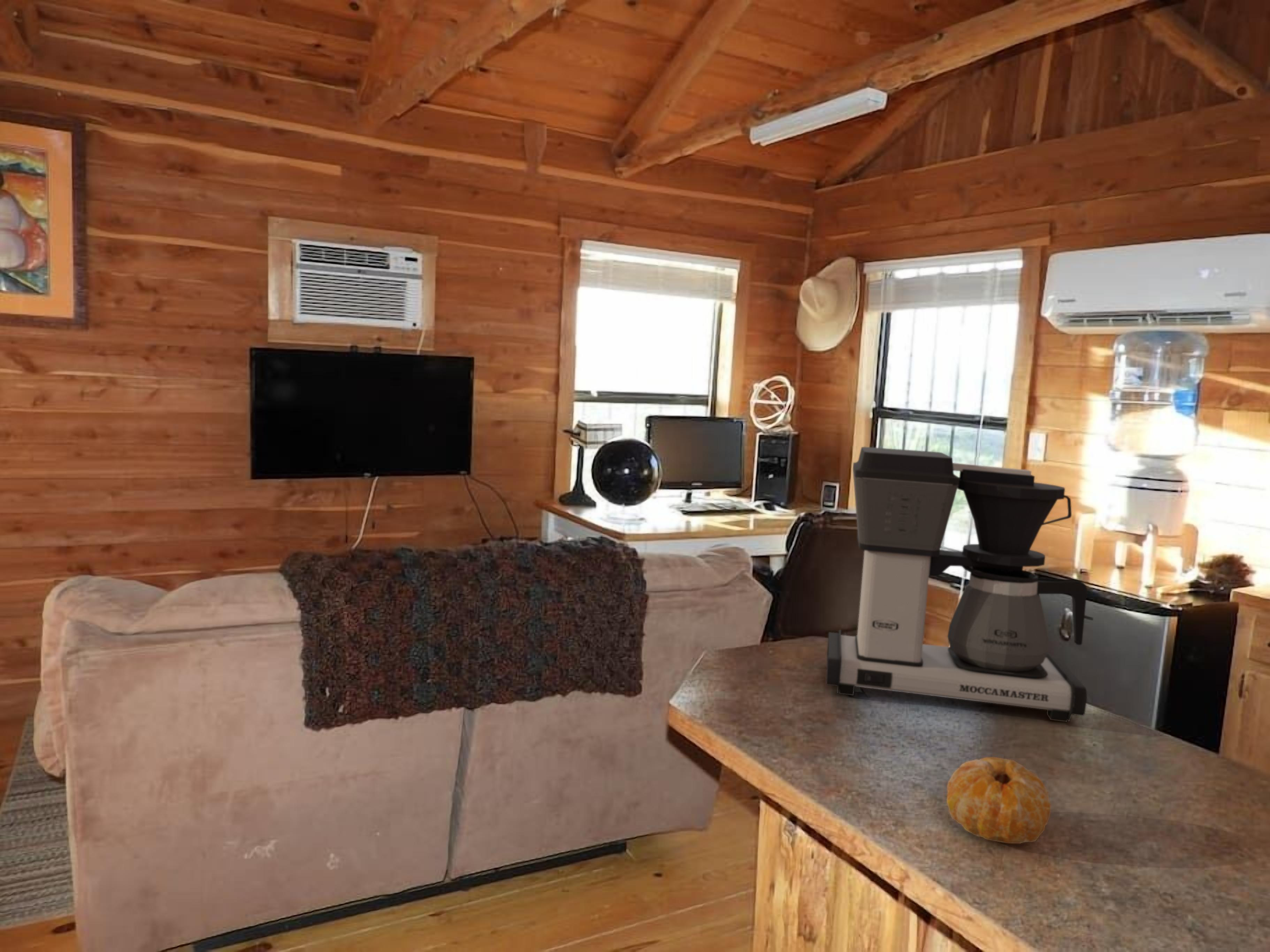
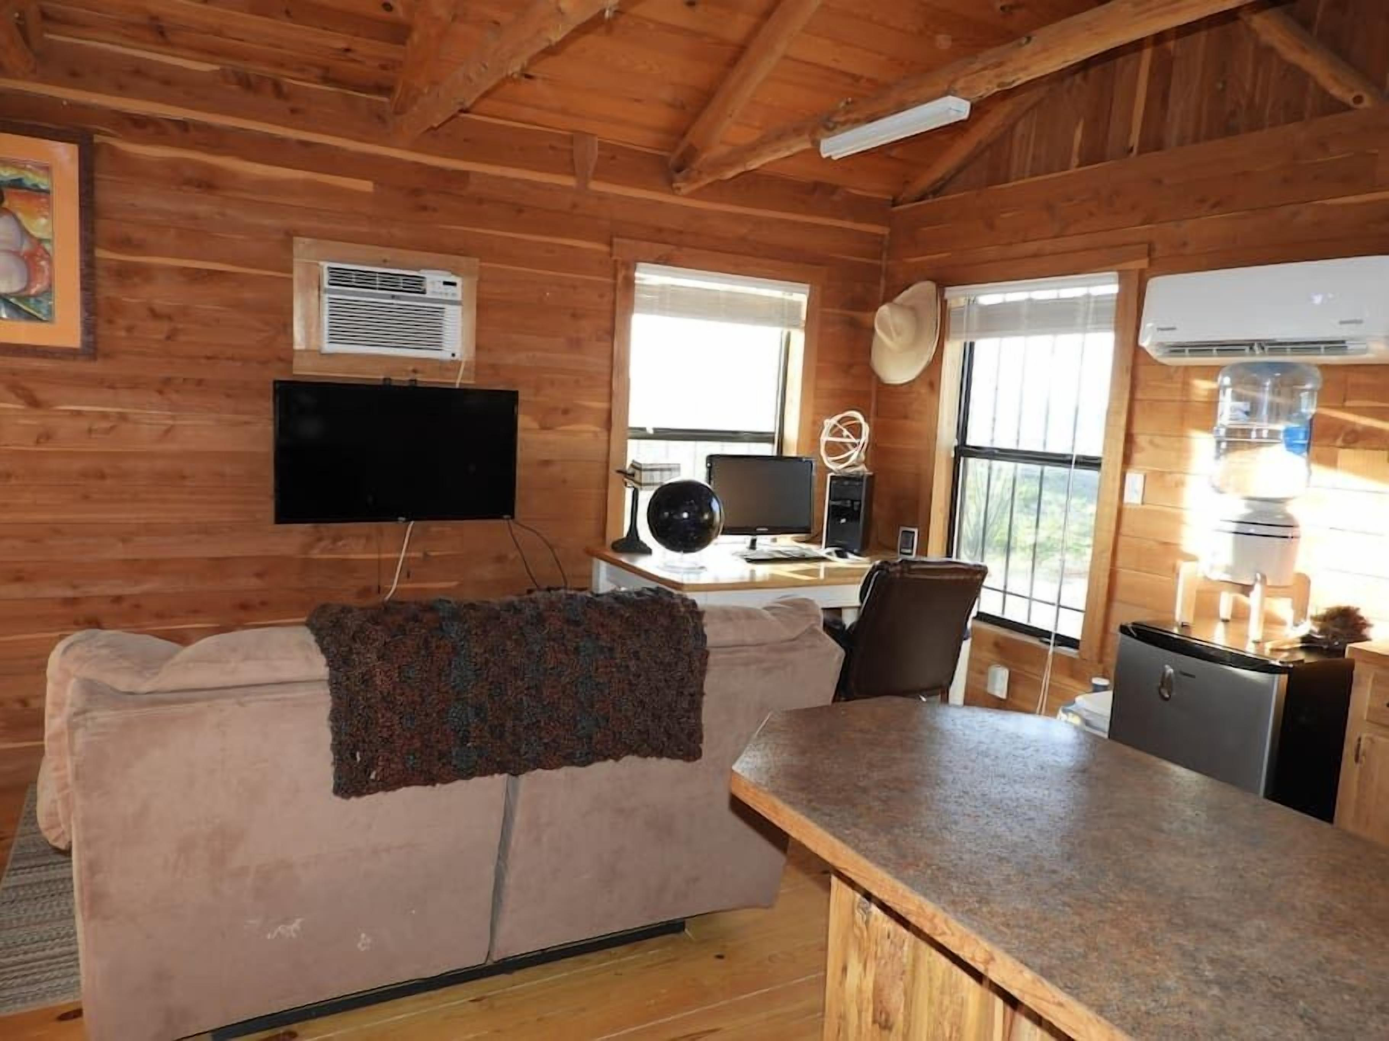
- coffee maker [826,446,1087,722]
- fruit [946,757,1051,844]
